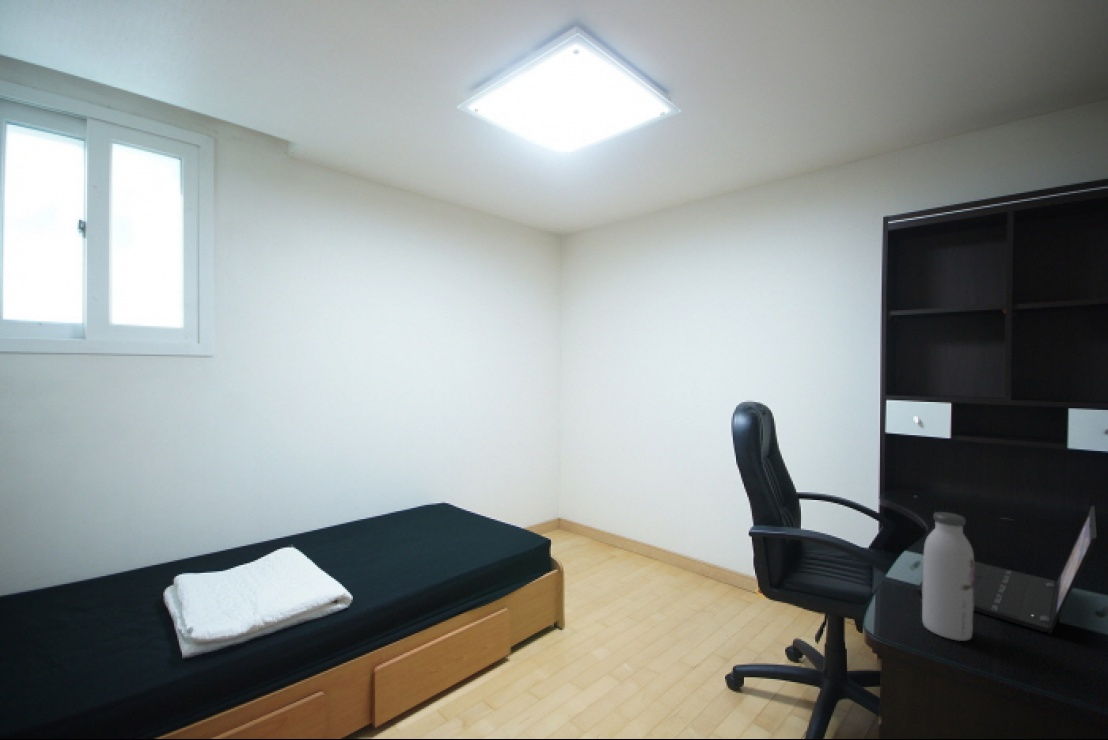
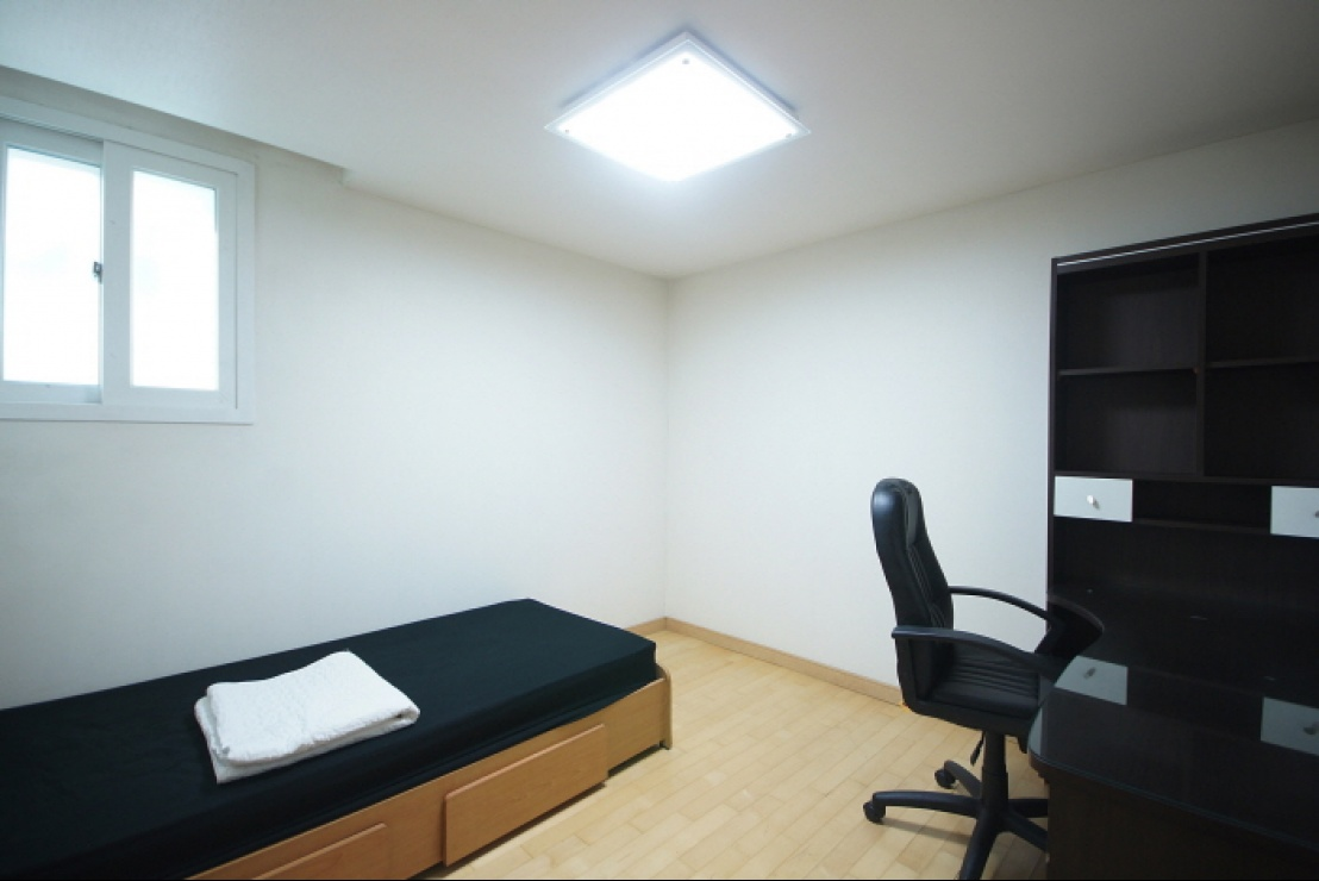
- laptop [915,505,1098,635]
- water bottle [921,511,975,642]
